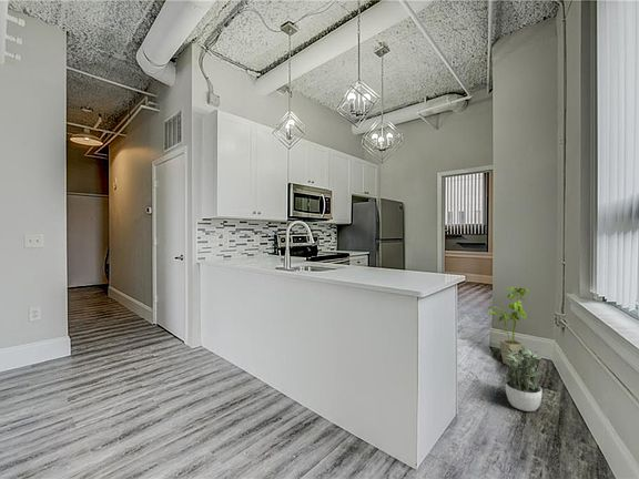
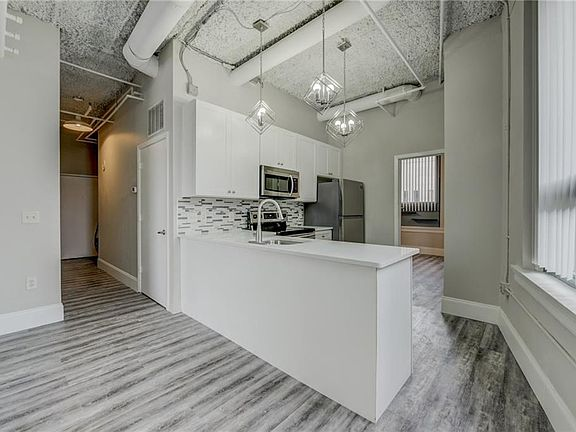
- house plant [486,286,531,367]
- potted plant [501,345,544,412]
